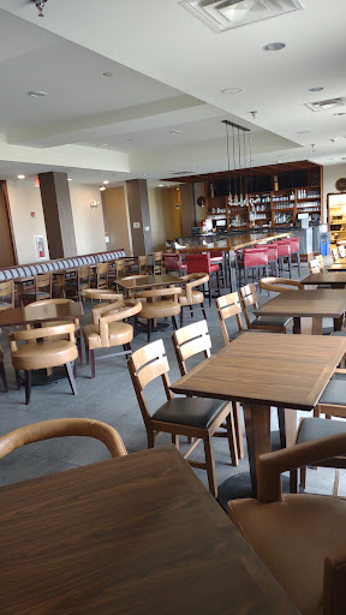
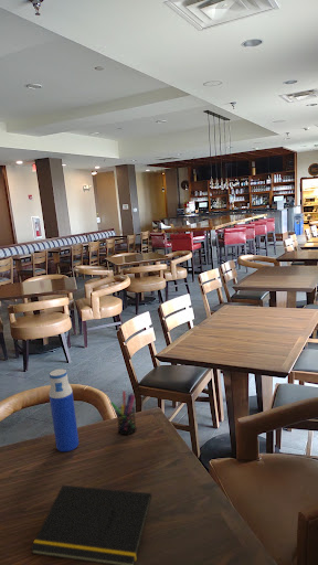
+ notepad [30,484,152,565]
+ water bottle [49,367,80,452]
+ pen holder [109,390,138,436]
